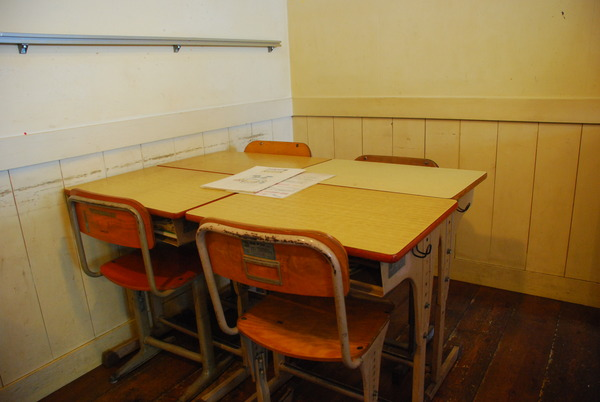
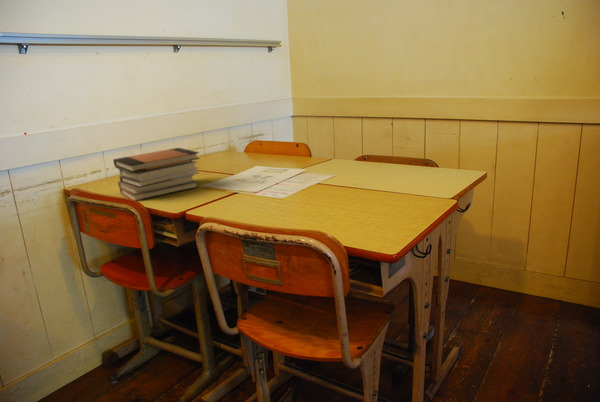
+ book stack [112,147,201,202]
